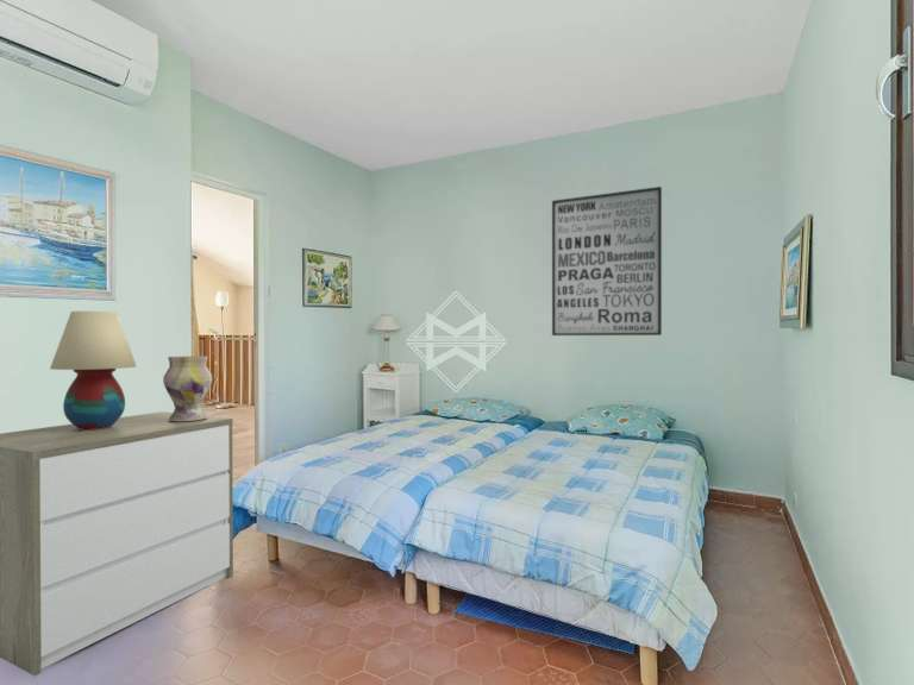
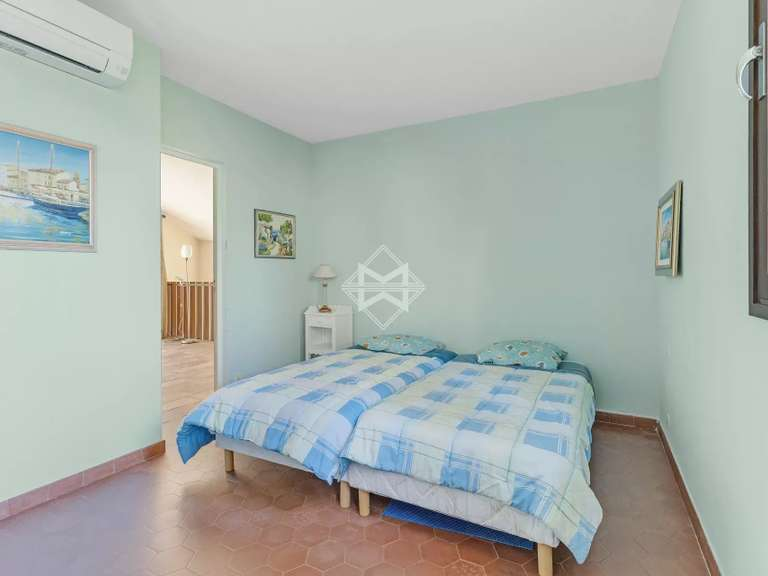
- table lamp [49,310,137,431]
- vase [162,354,213,422]
- dresser [0,410,234,677]
- wall art [551,186,663,337]
